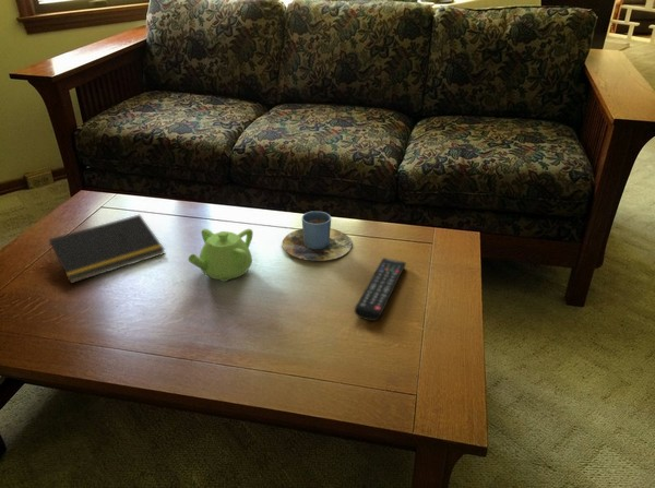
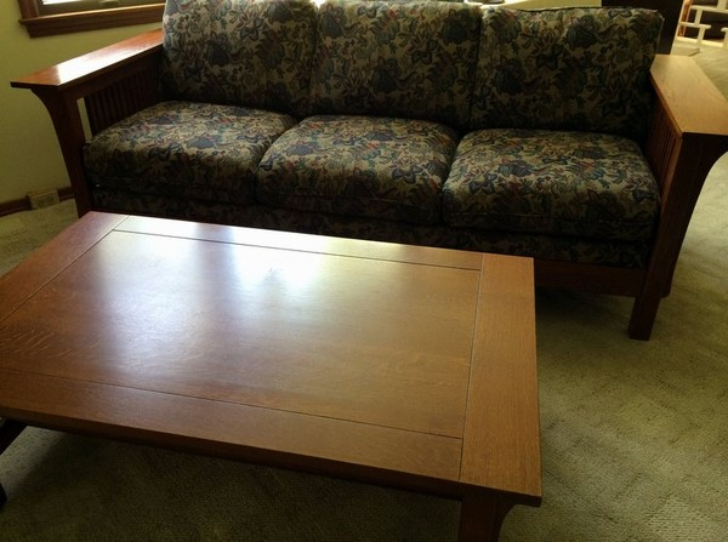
- teapot [187,228,254,283]
- remote control [354,257,407,322]
- cup [282,210,353,262]
- notepad [48,214,166,284]
